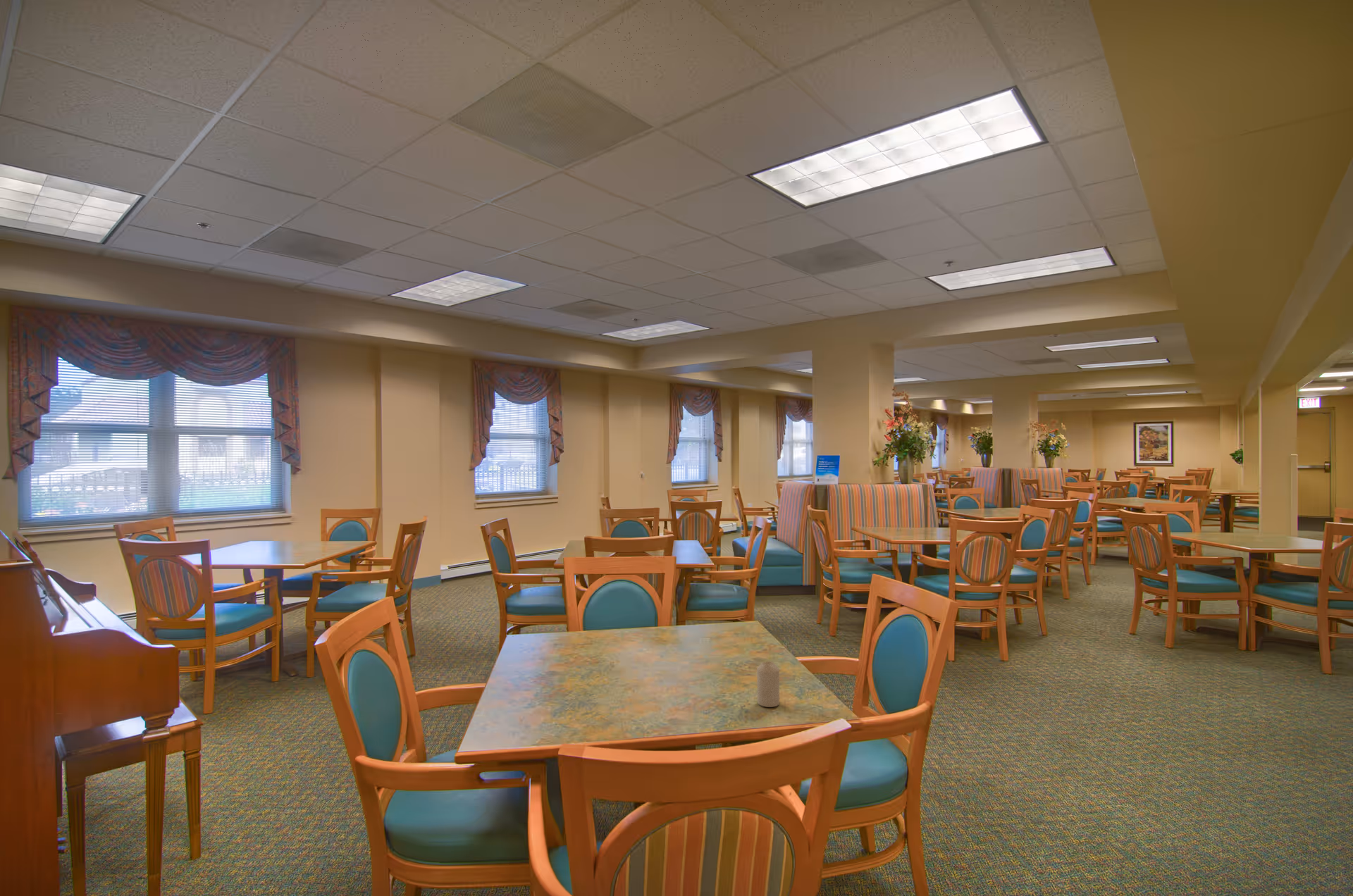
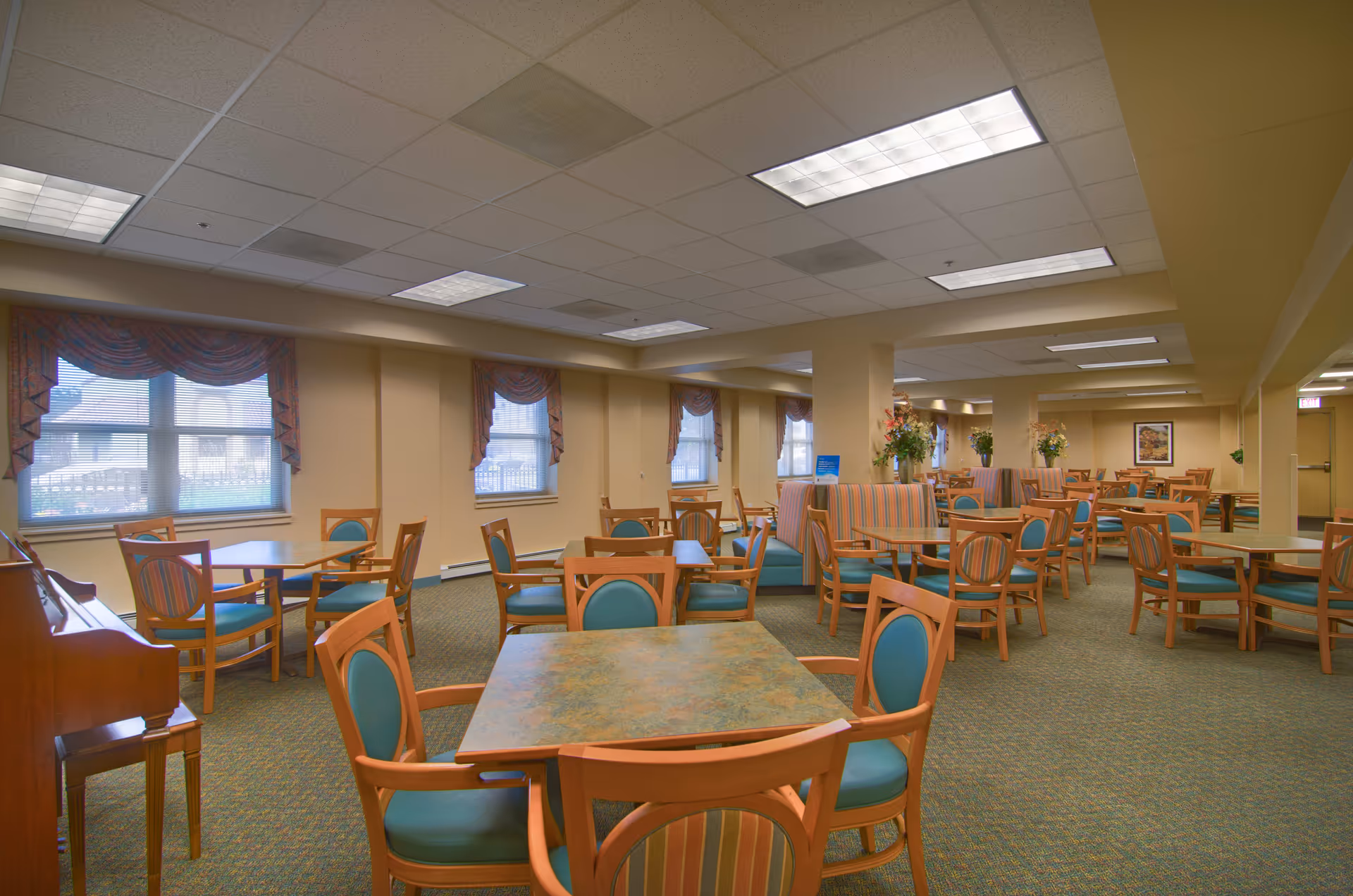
- candle [756,661,780,708]
